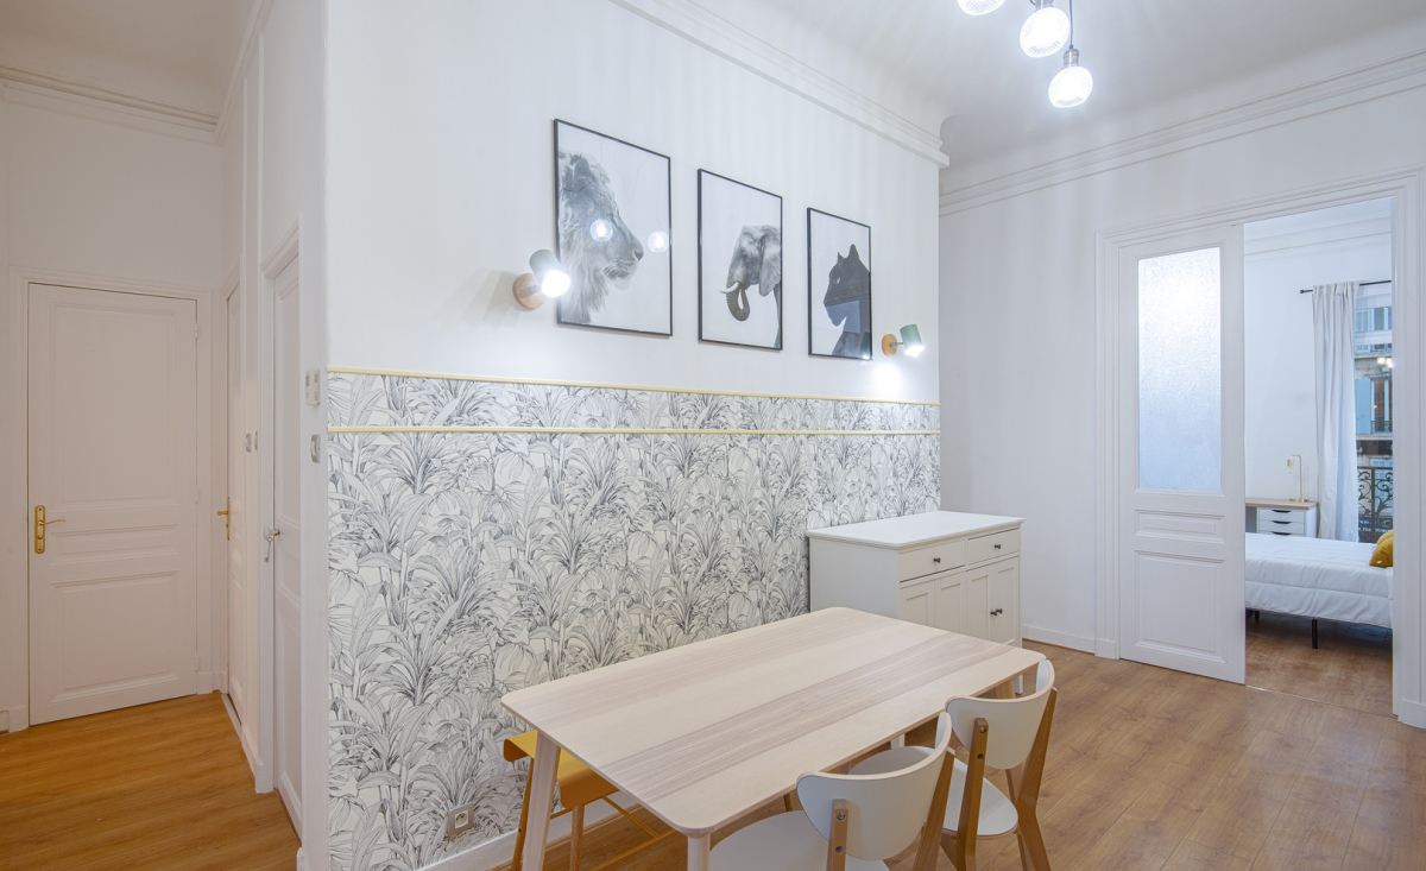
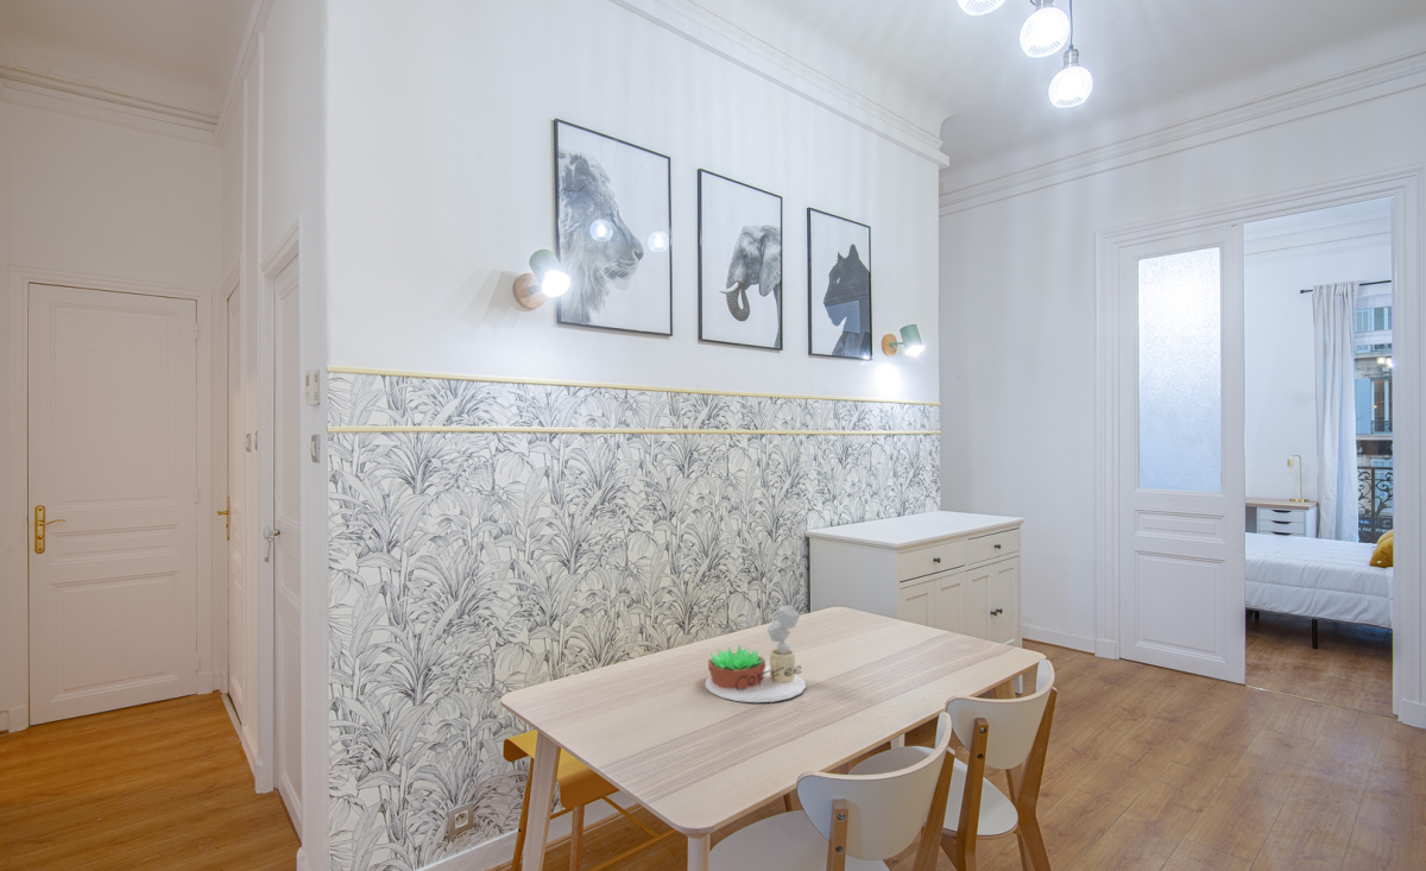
+ succulent plant [703,593,807,703]
